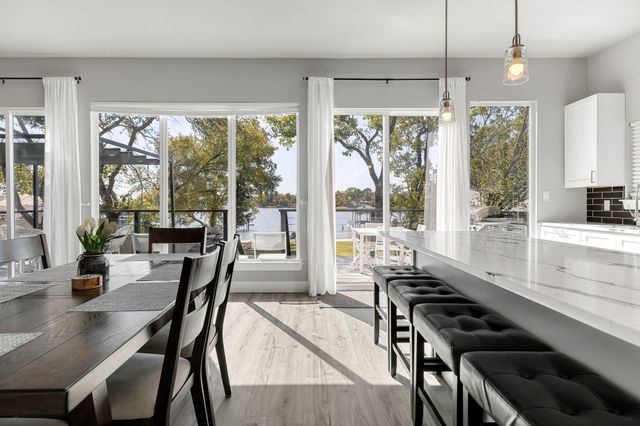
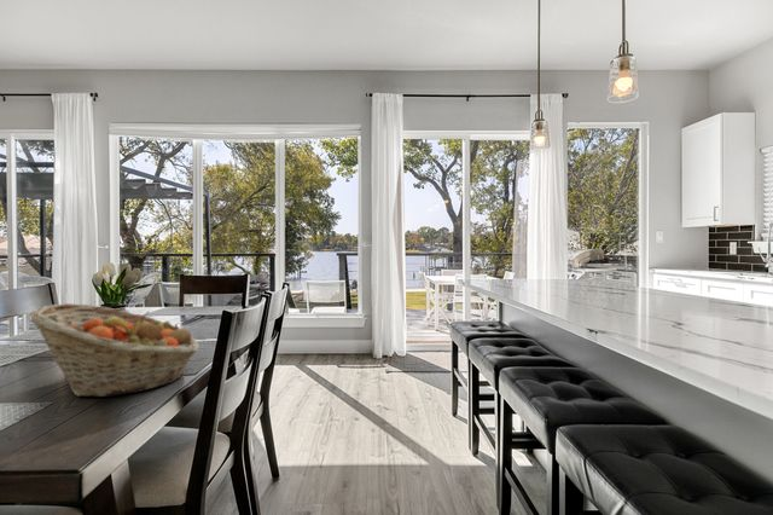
+ fruit basket [29,302,200,398]
